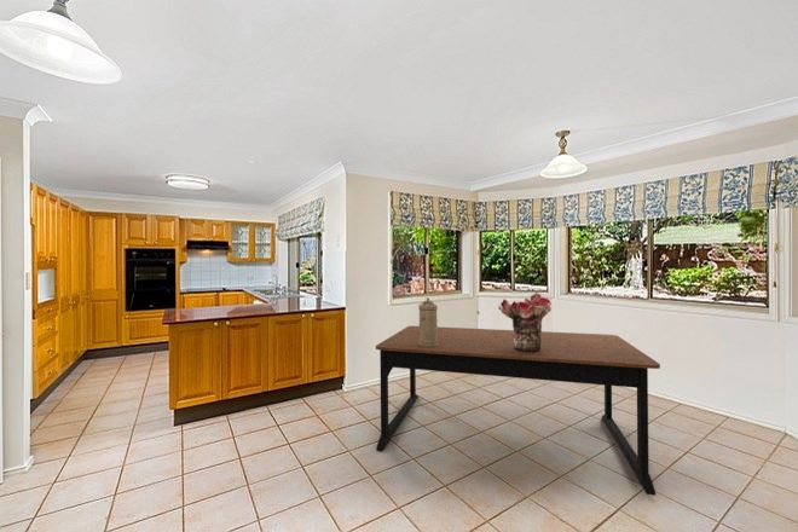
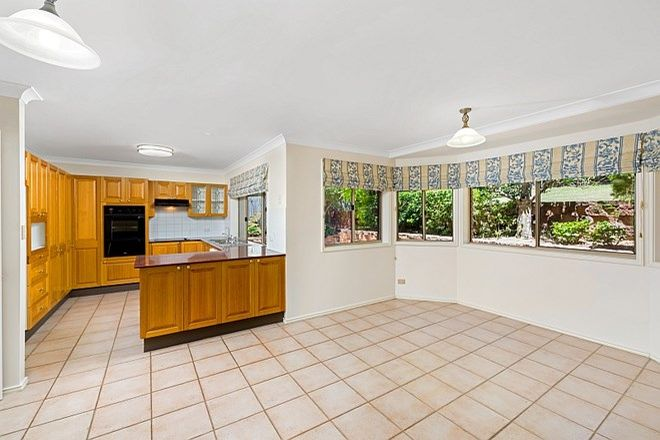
- water filter [417,296,439,346]
- bouquet [497,291,553,352]
- dining table [375,325,661,497]
